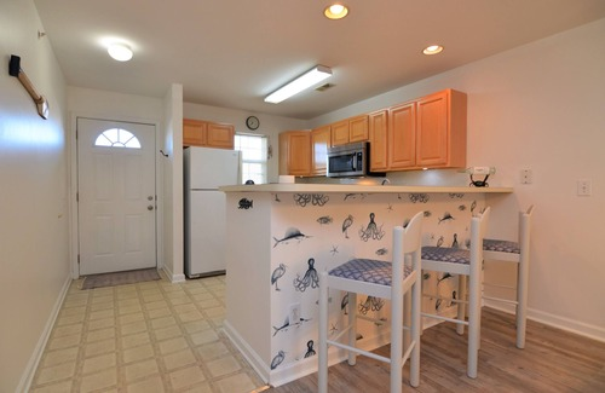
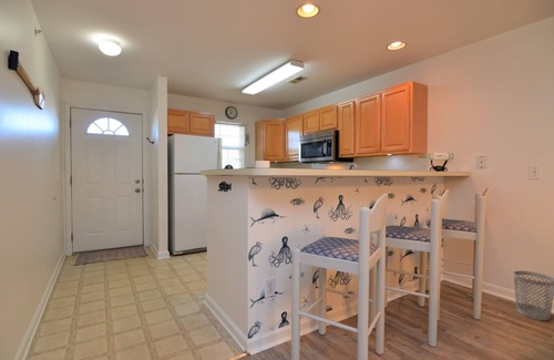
+ wastebasket [513,269,554,321]
